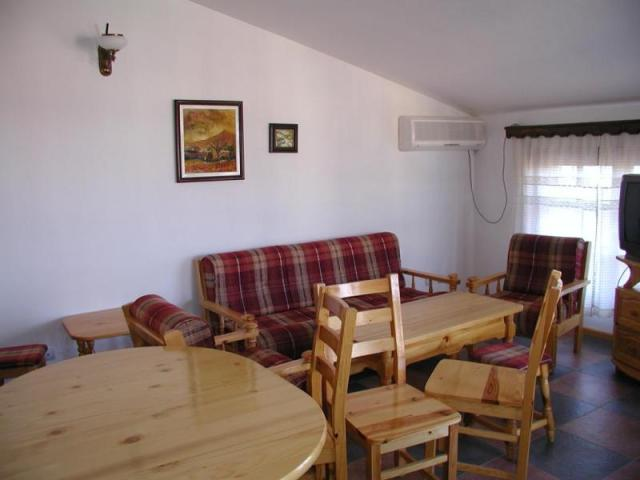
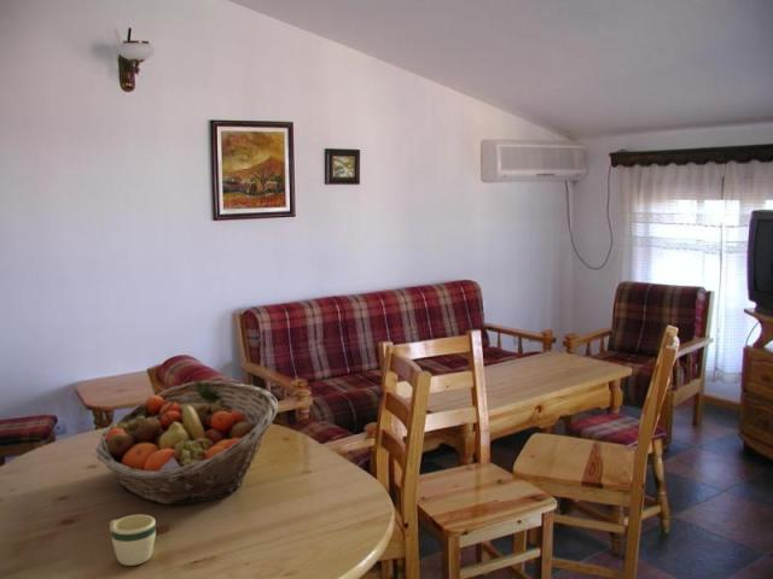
+ mug [109,514,157,567]
+ fruit basket [94,380,279,505]
